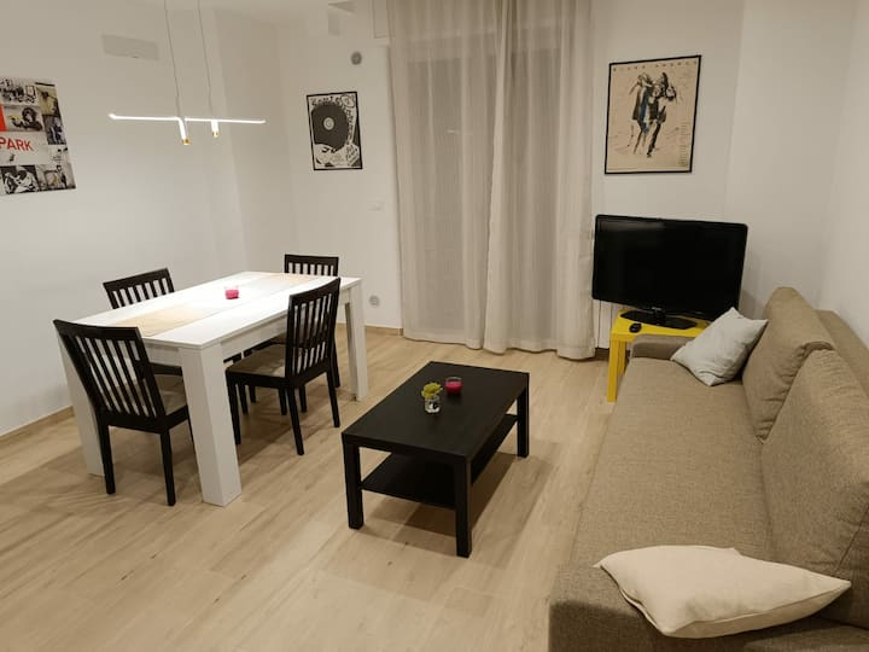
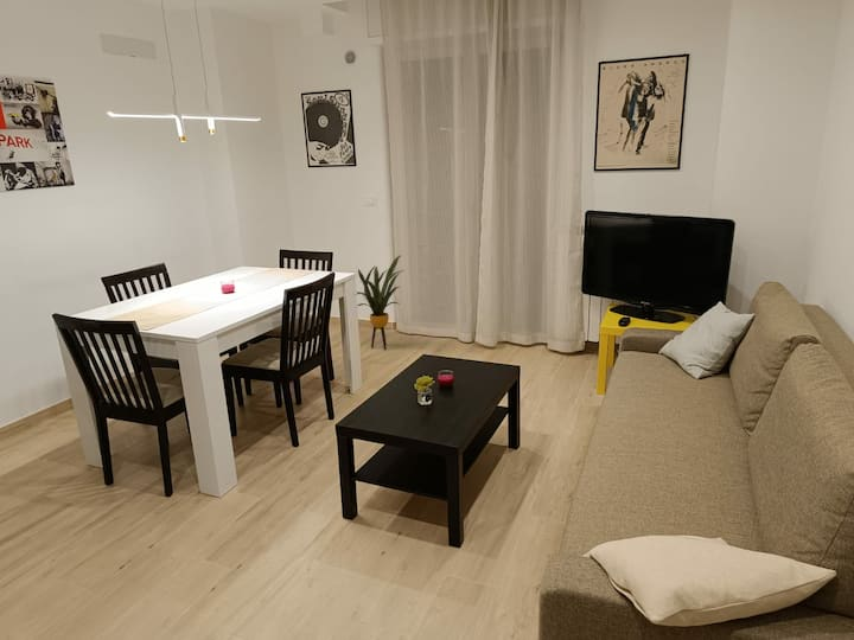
+ house plant [356,254,404,351]
